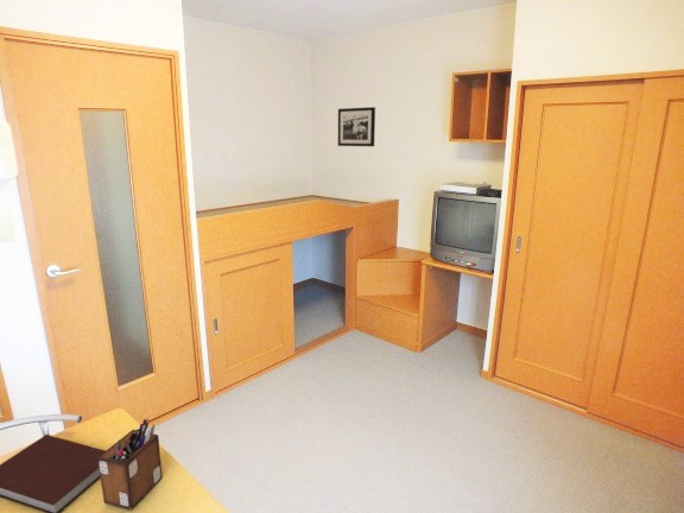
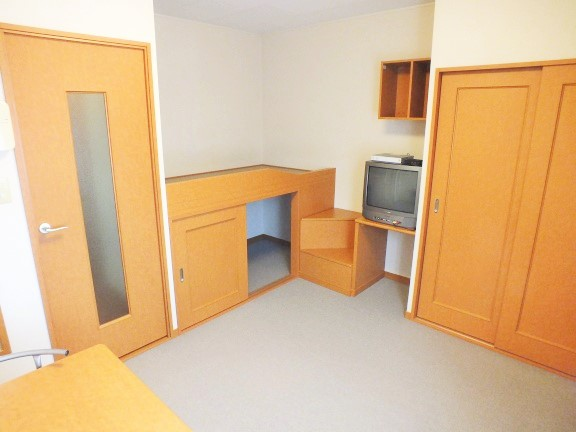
- desk organizer [97,417,164,511]
- notebook [0,433,106,513]
- picture frame [337,106,376,147]
